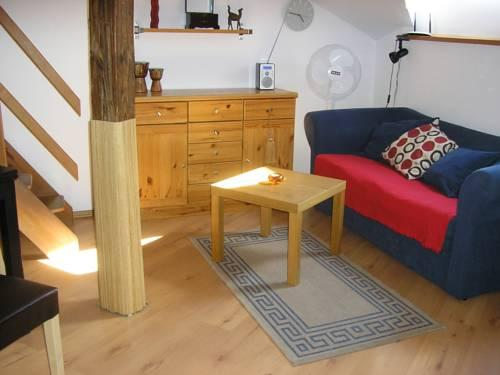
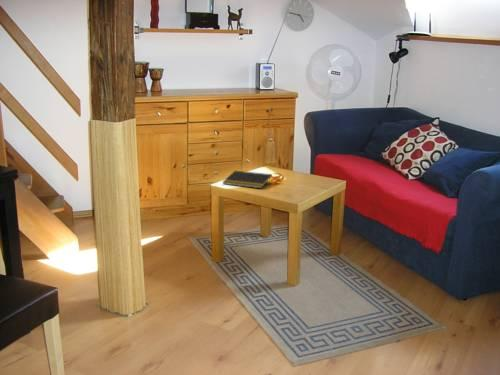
+ notepad [222,170,273,189]
